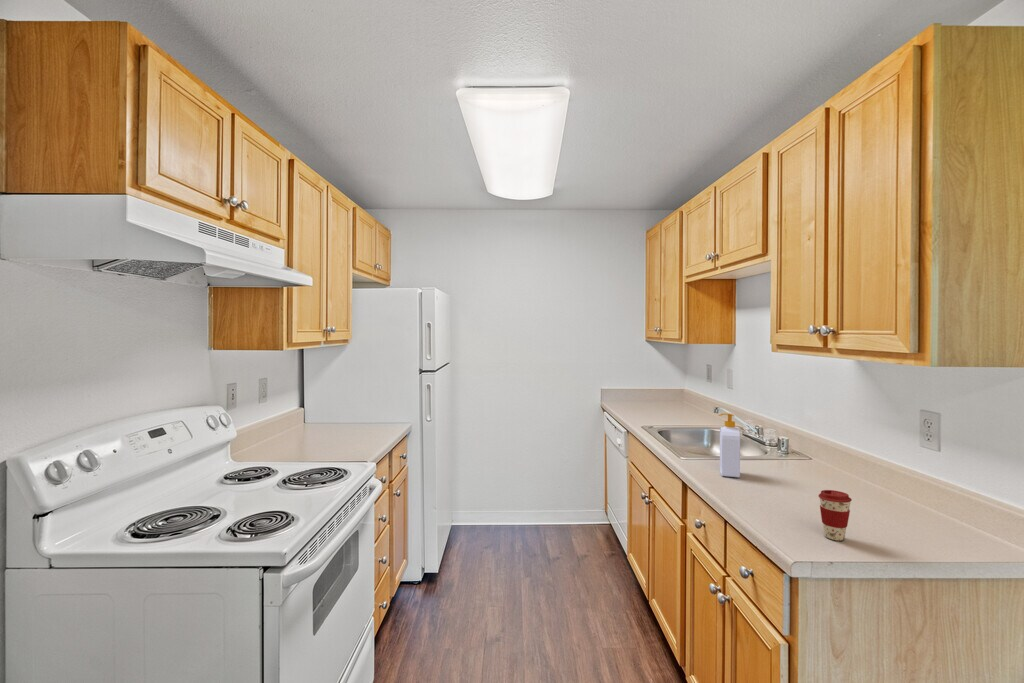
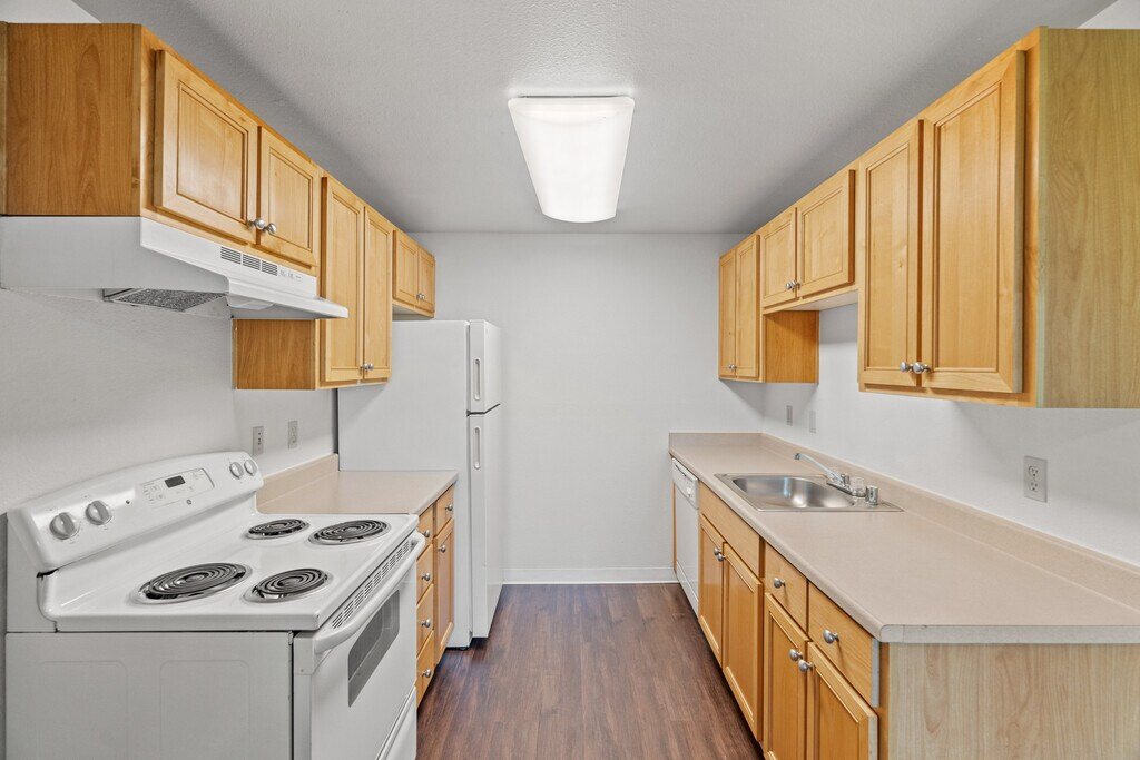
- soap bottle [718,412,741,478]
- coffee cup [817,489,853,542]
